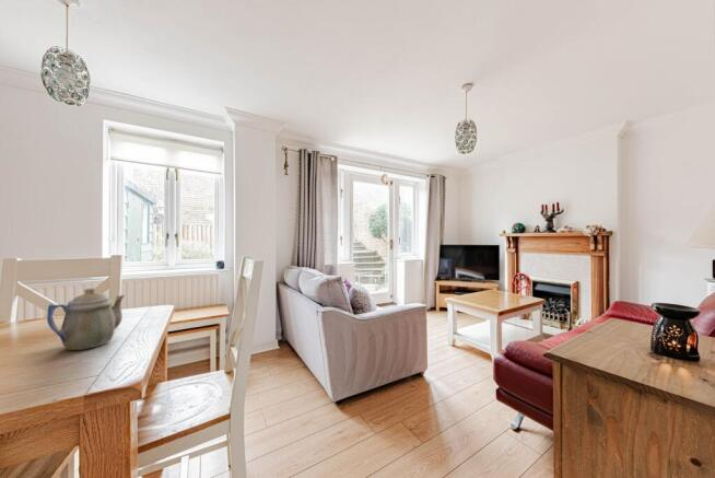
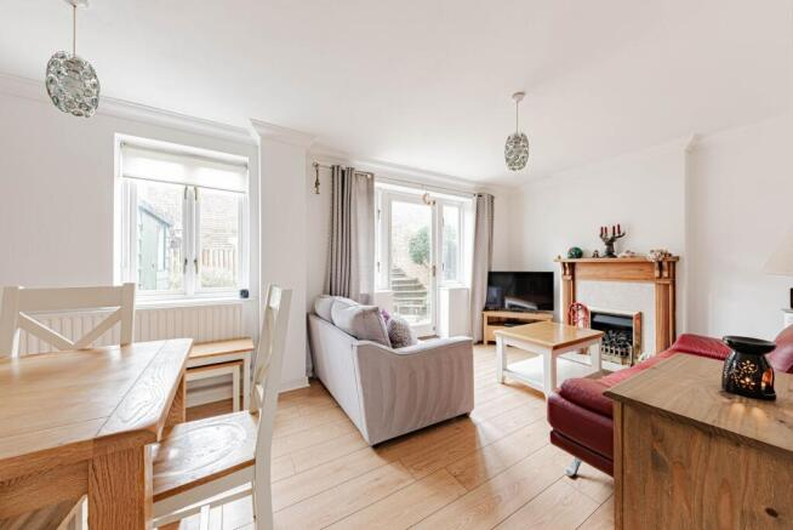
- teapot [46,287,126,351]
